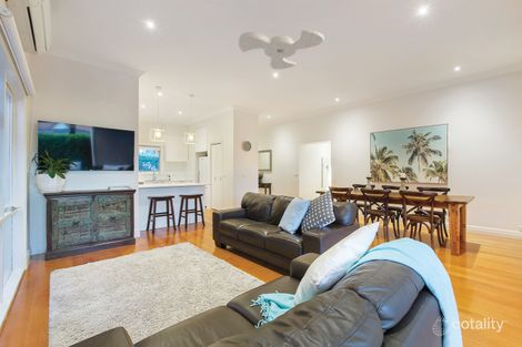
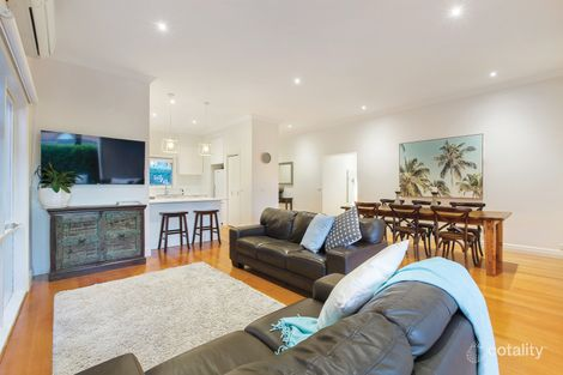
- ceiling fan [238,29,324,71]
